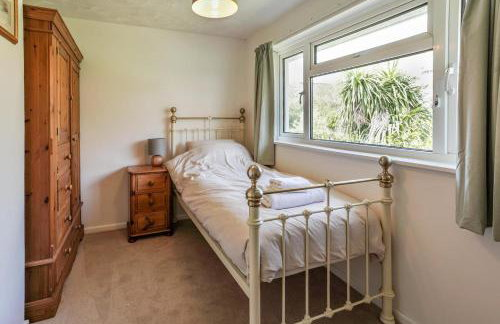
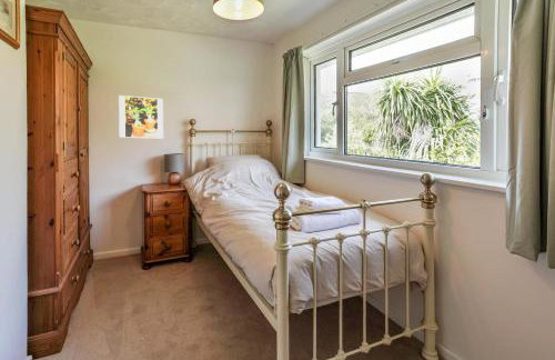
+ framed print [118,94,164,140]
